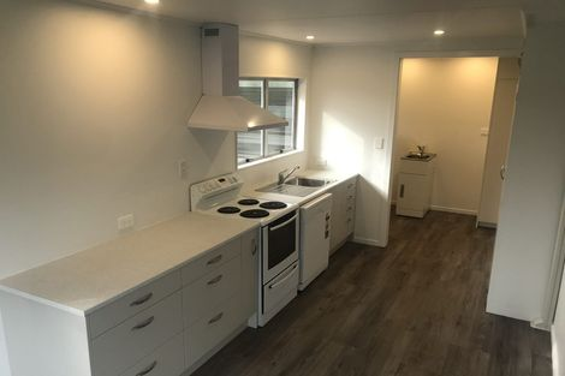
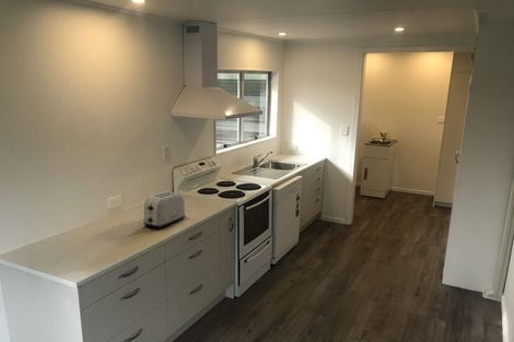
+ toaster [142,190,186,229]
